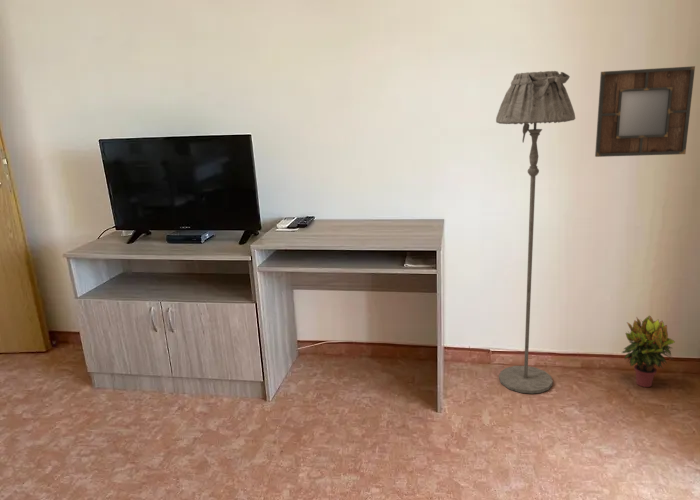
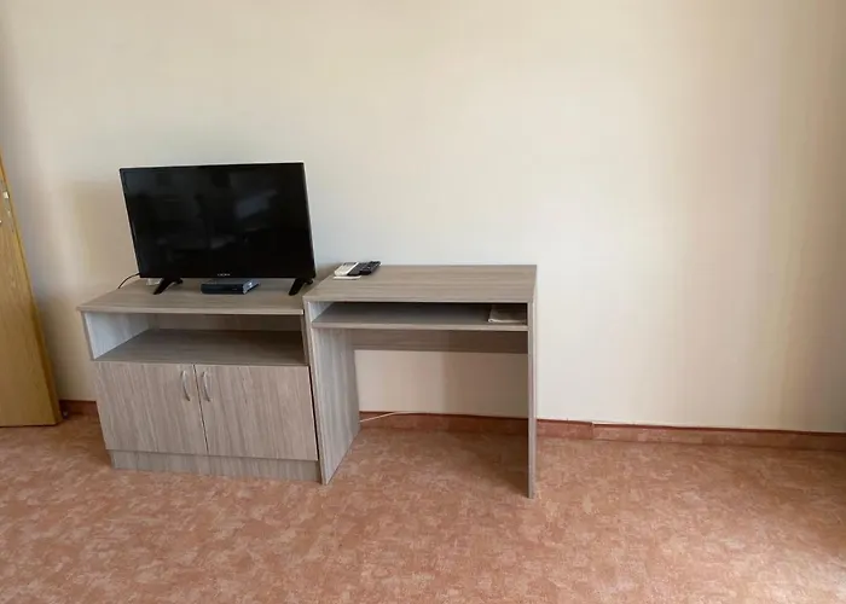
- home mirror [594,65,696,158]
- floor lamp [495,70,576,395]
- potted plant [621,314,676,388]
